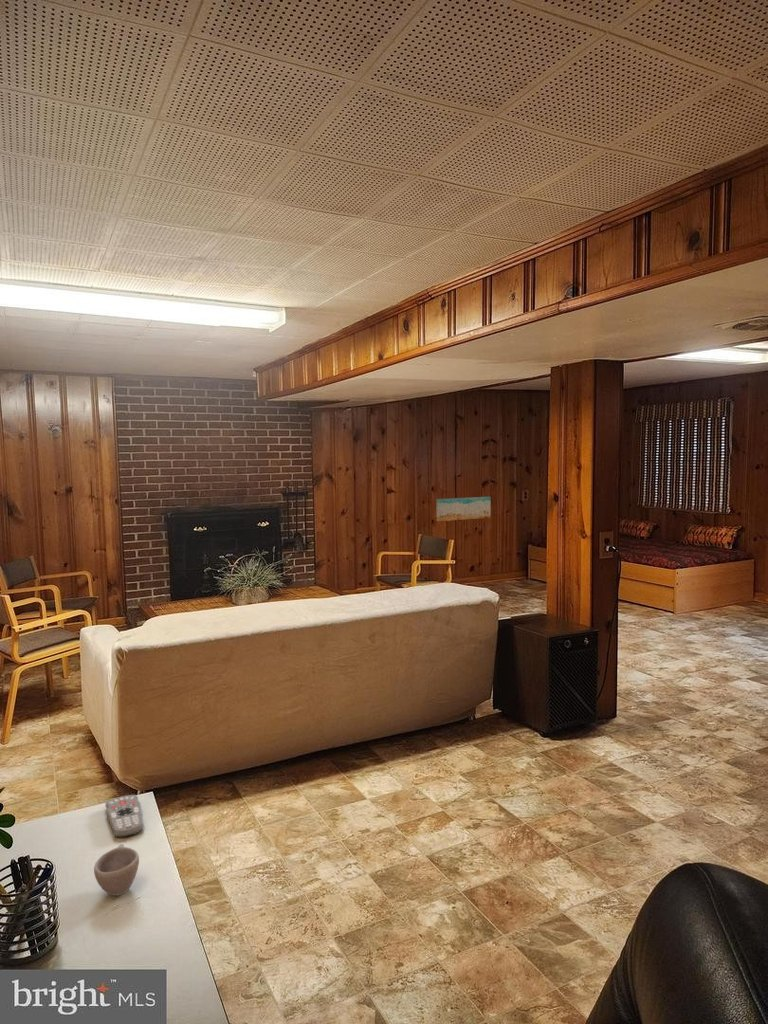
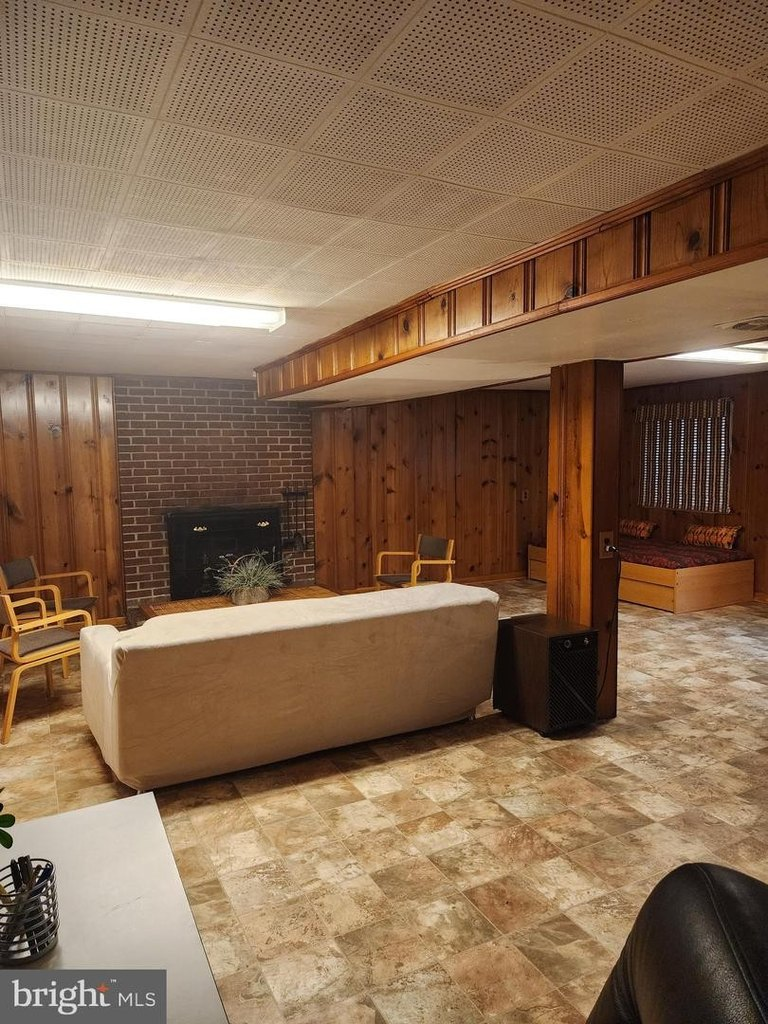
- cup [93,843,140,897]
- remote control [105,794,145,838]
- wall art [435,496,492,522]
